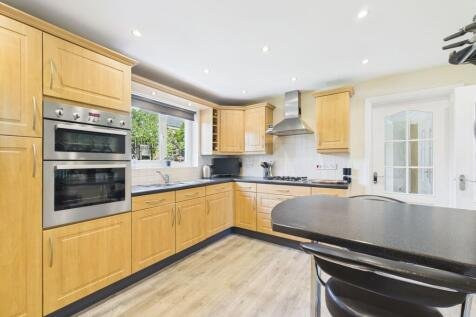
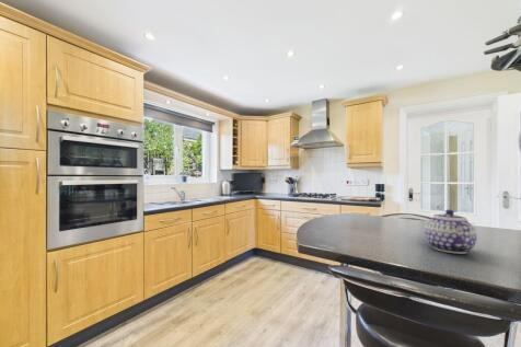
+ teapot [424,209,478,255]
